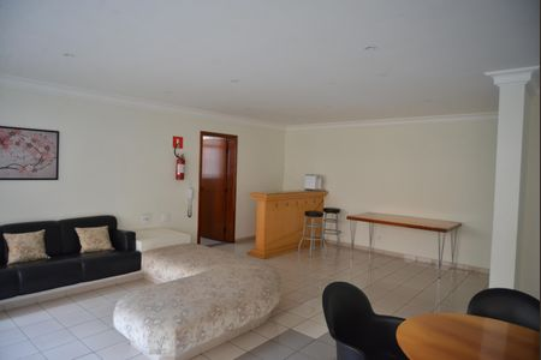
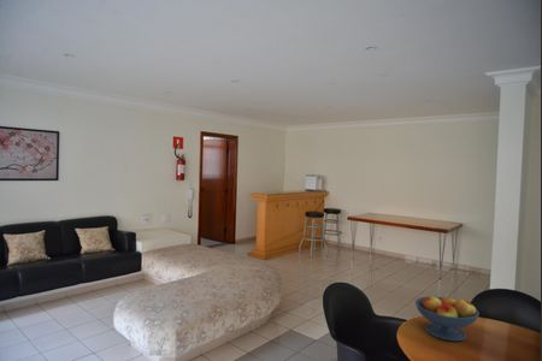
+ fruit bowl [414,295,481,342]
